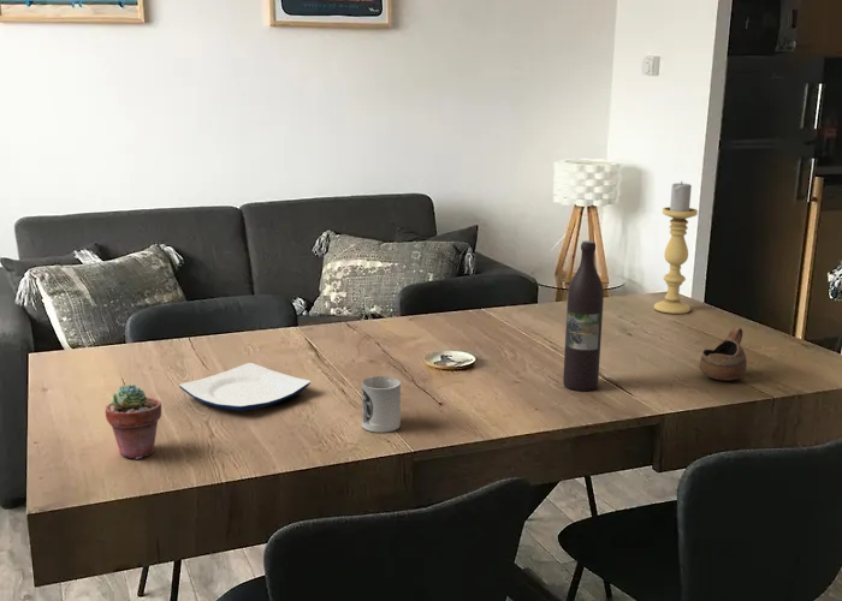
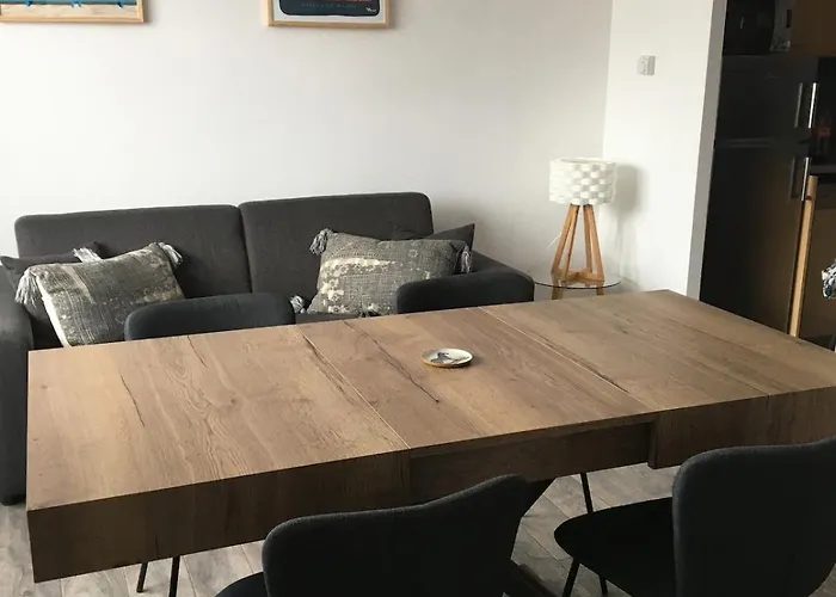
- cup [698,326,748,381]
- cup [361,375,402,434]
- potted succulent [105,383,162,460]
- candle holder [653,180,699,315]
- plate [178,362,312,412]
- wine bottle [562,239,605,392]
